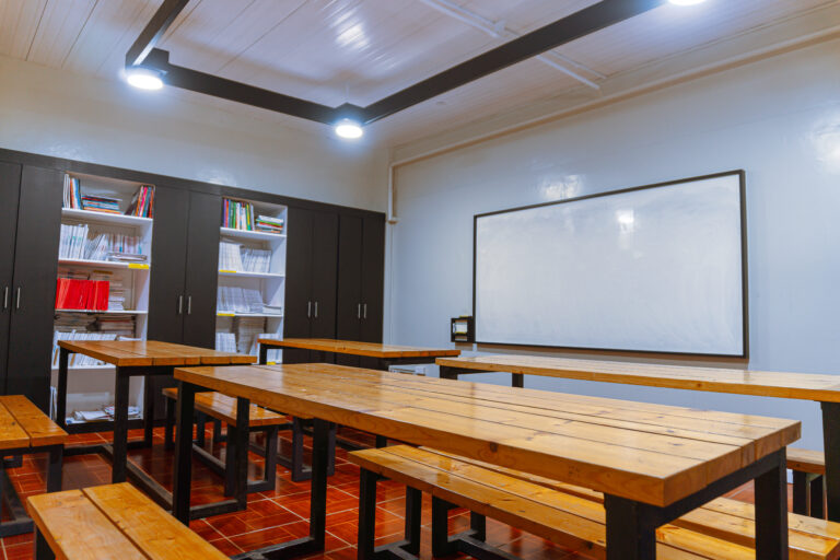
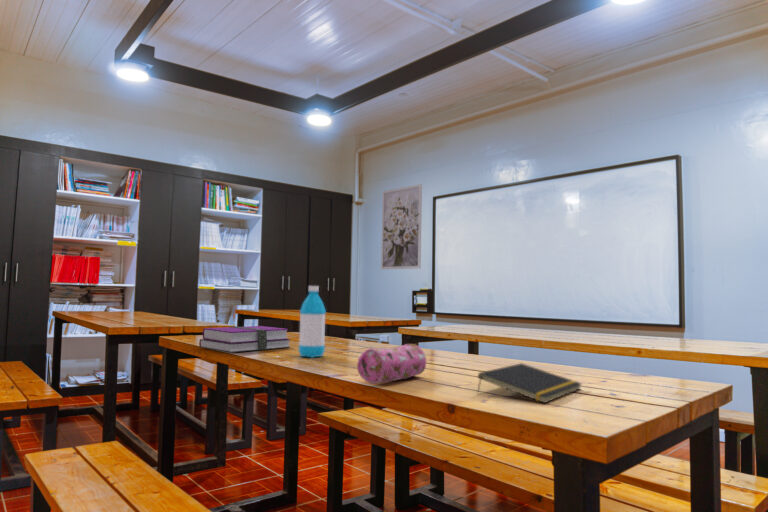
+ wall art [380,183,423,270]
+ water bottle [298,285,327,359]
+ hardback book [198,325,292,354]
+ notepad [476,362,583,404]
+ pencil case [356,343,427,385]
